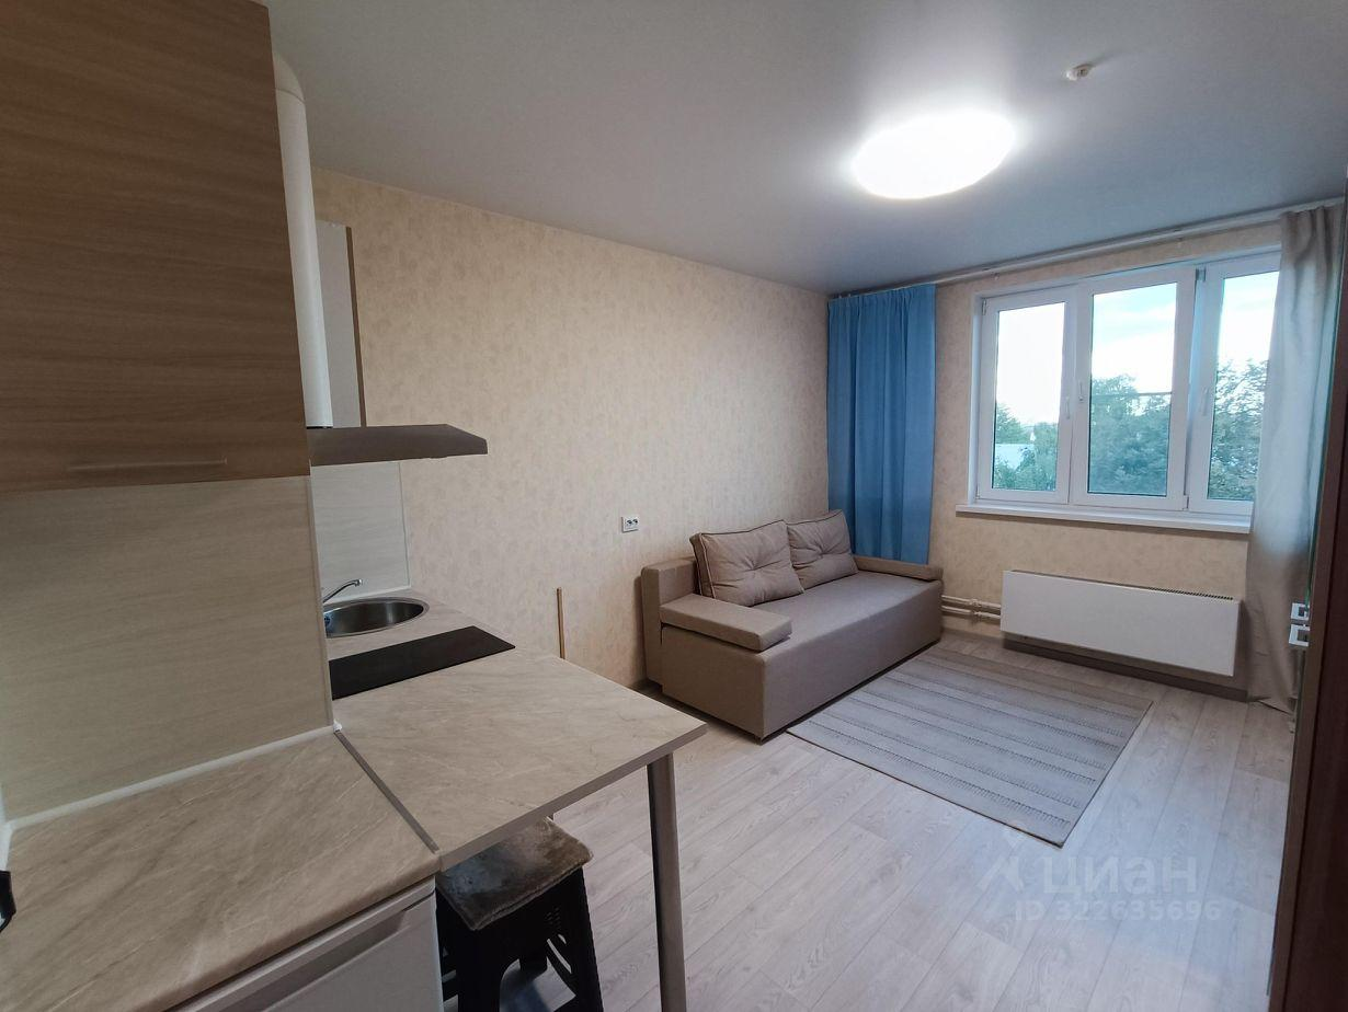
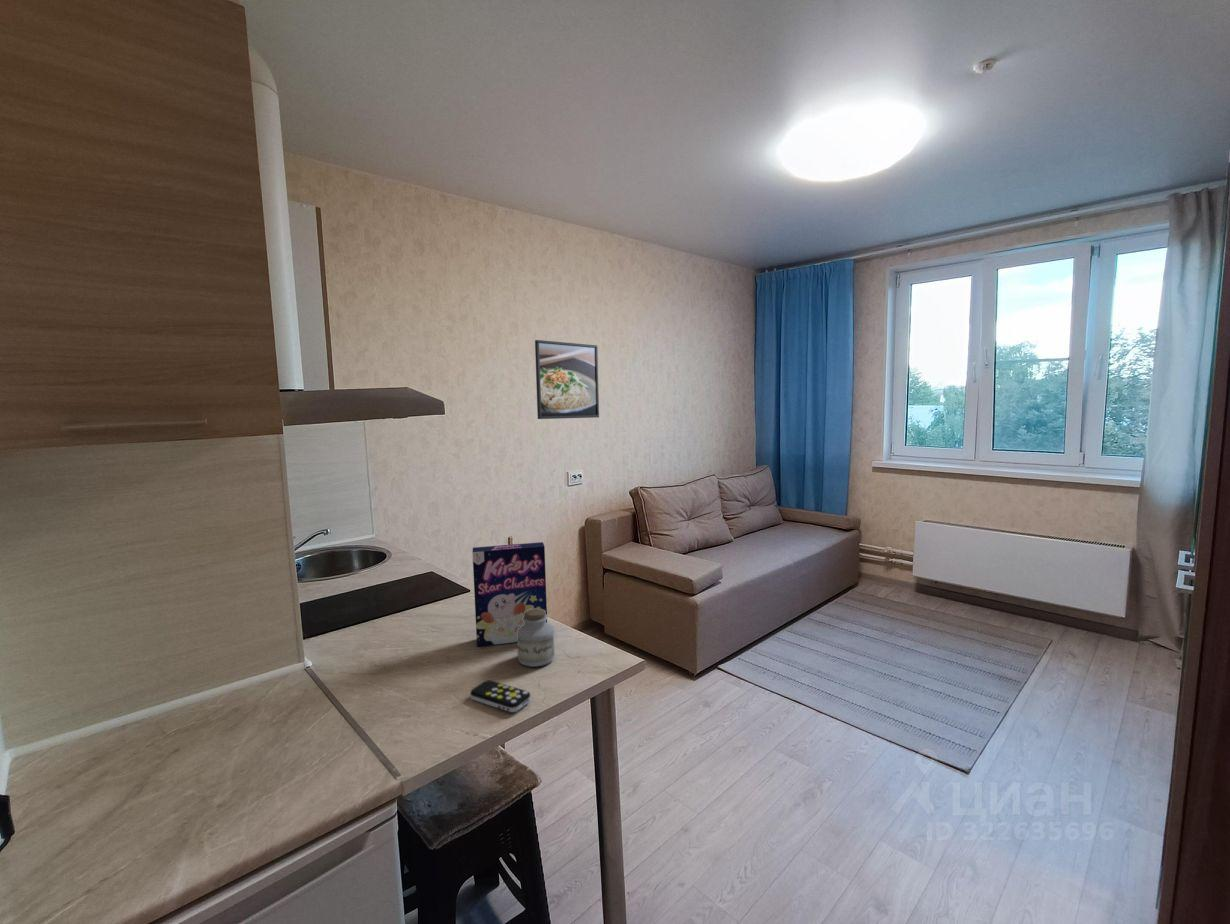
+ remote control [469,679,532,713]
+ jar [516,608,556,668]
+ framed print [534,339,600,420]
+ cereal box [471,541,548,648]
